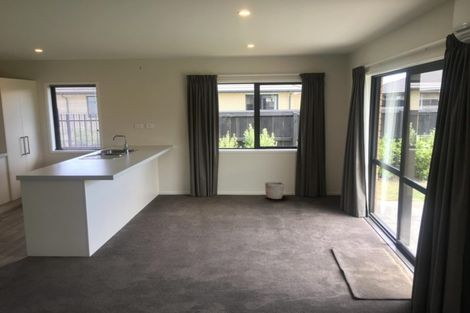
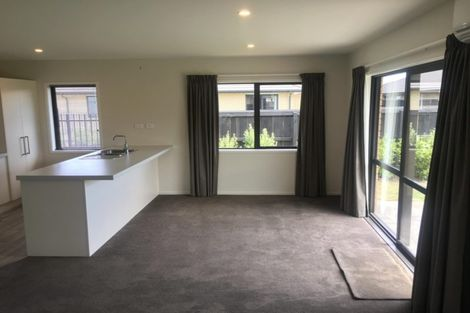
- basket [264,181,286,200]
